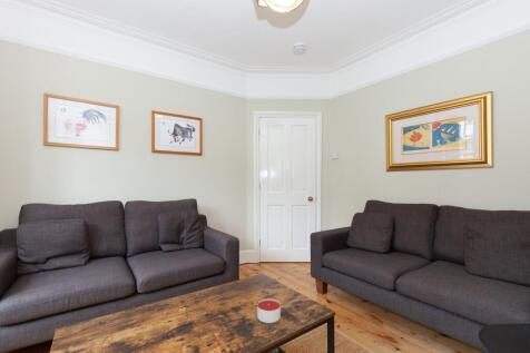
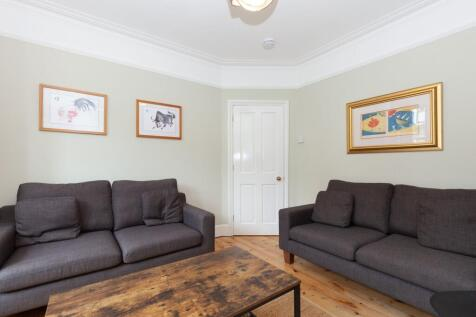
- candle [256,298,282,324]
